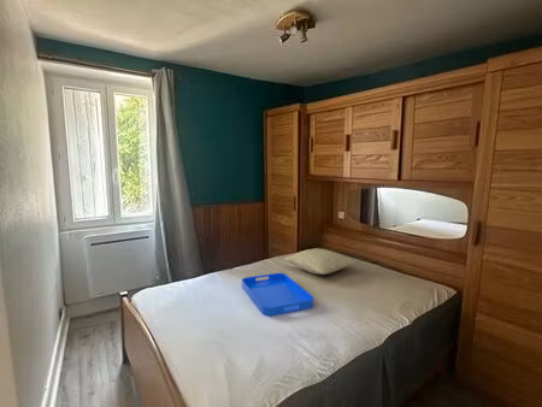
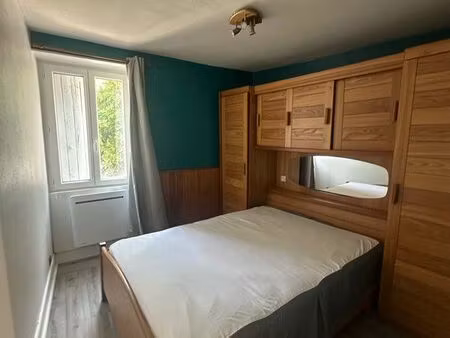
- serving tray [241,272,314,317]
- pillow [283,248,358,276]
